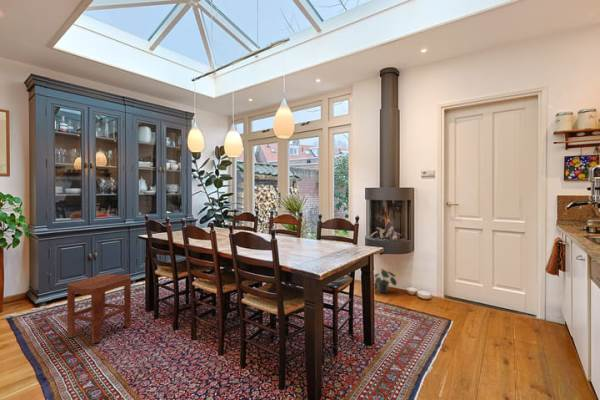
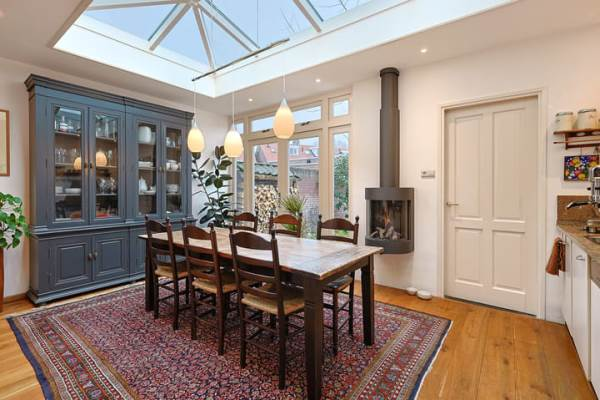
- stool [66,273,132,344]
- potted plant [374,268,398,294]
